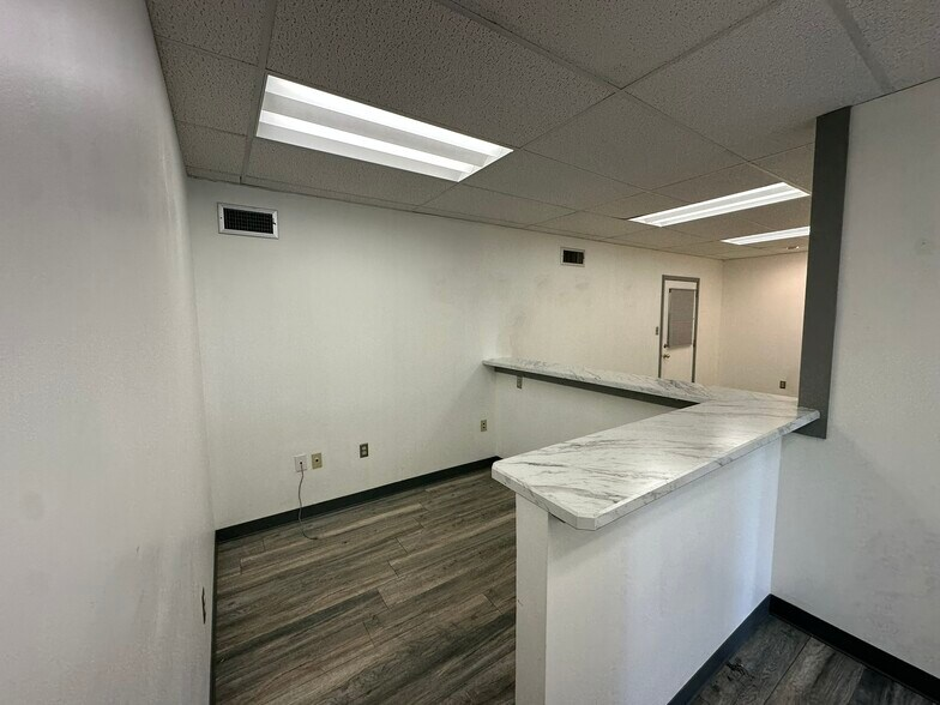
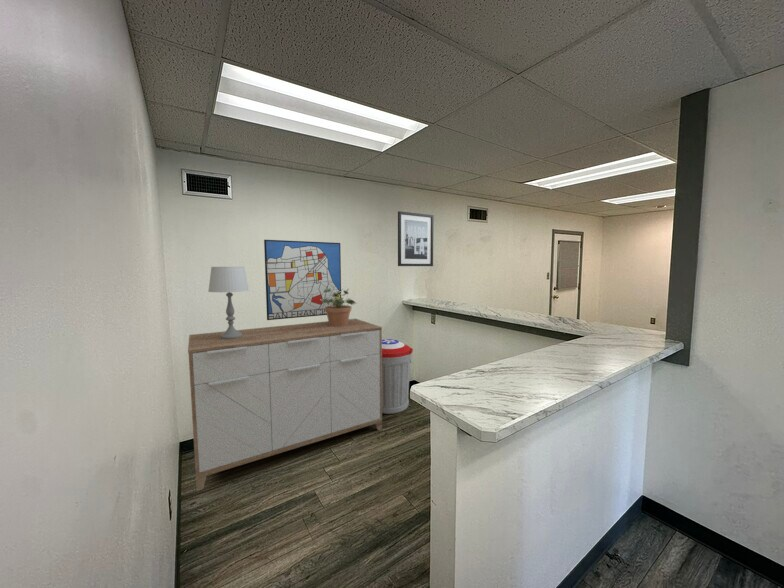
+ wall art [397,210,435,267]
+ table lamp [207,266,250,339]
+ sideboard [187,318,383,492]
+ wall art [263,239,342,321]
+ potted plant [320,288,358,327]
+ trash can [382,338,414,415]
